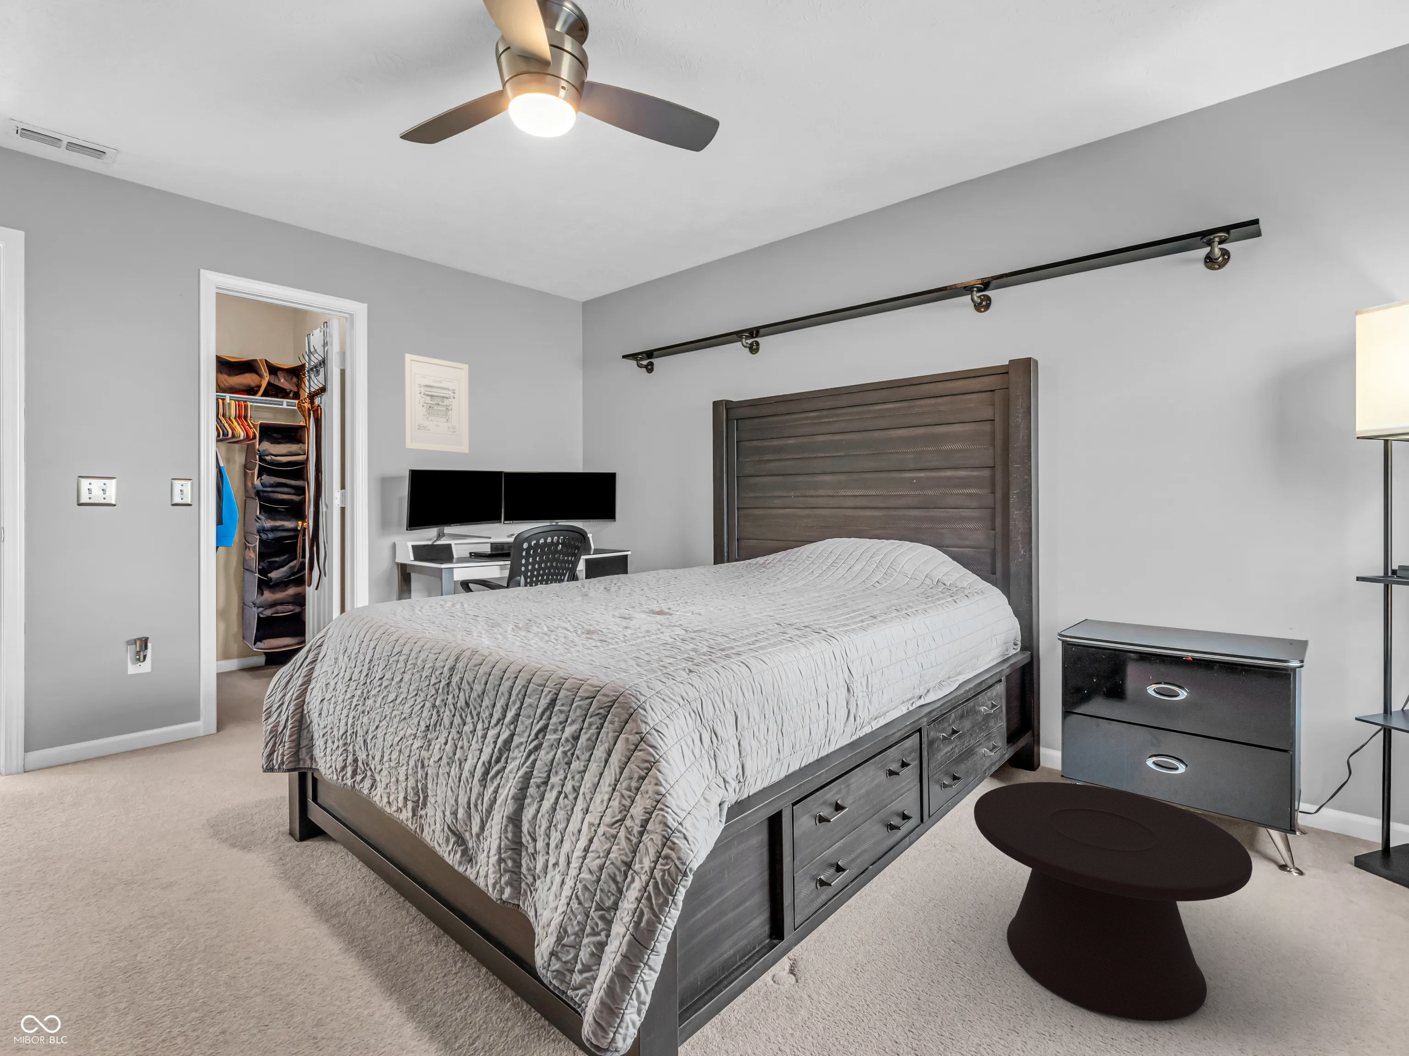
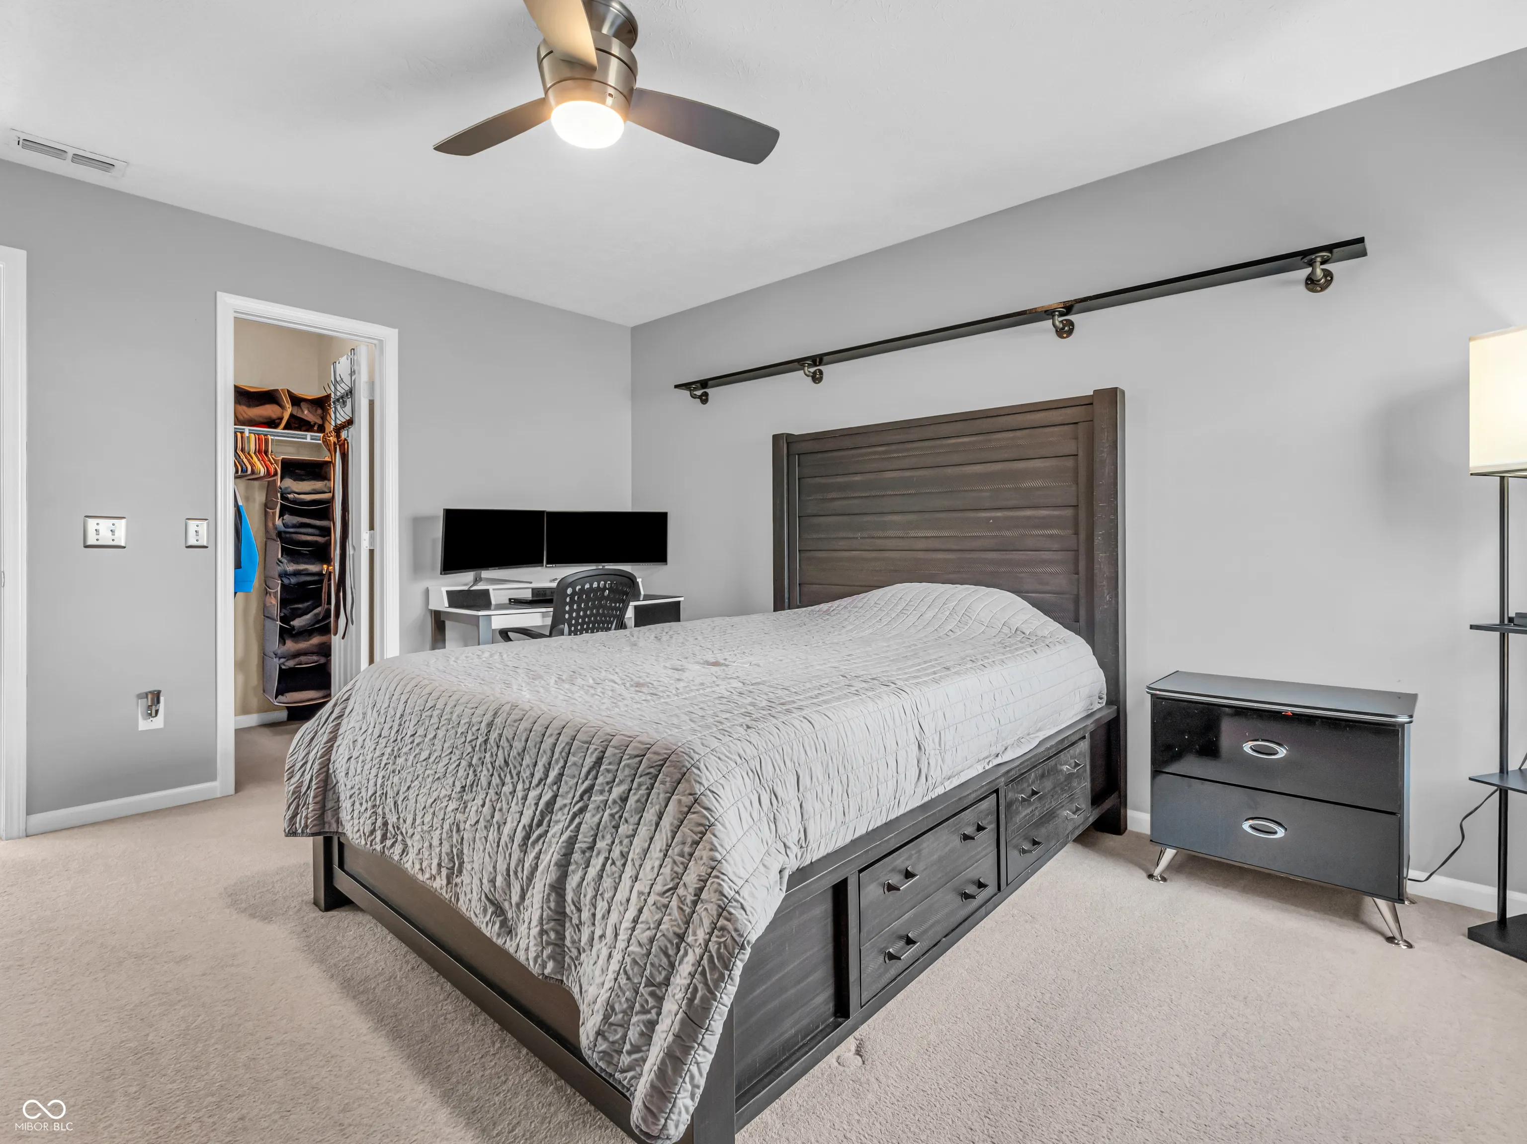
- side table [973,781,1253,1022]
- wall art [404,353,469,454]
